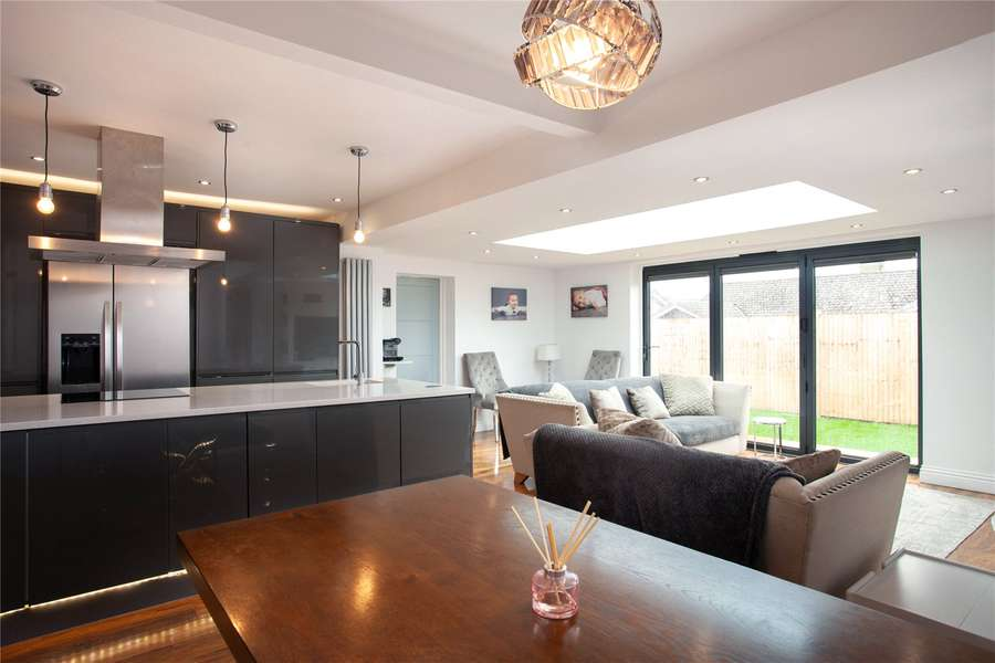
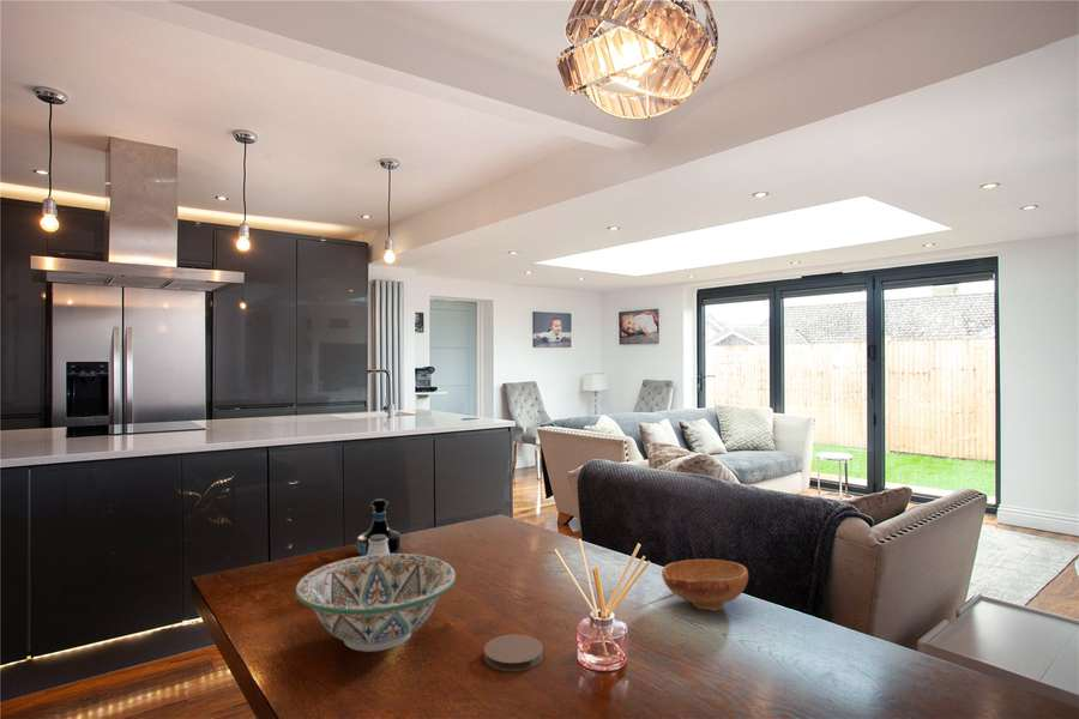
+ saltshaker [367,534,390,556]
+ decorative bowl [294,552,457,653]
+ tequila bottle [356,497,403,556]
+ coaster [483,633,544,672]
+ bowl [661,558,749,612]
